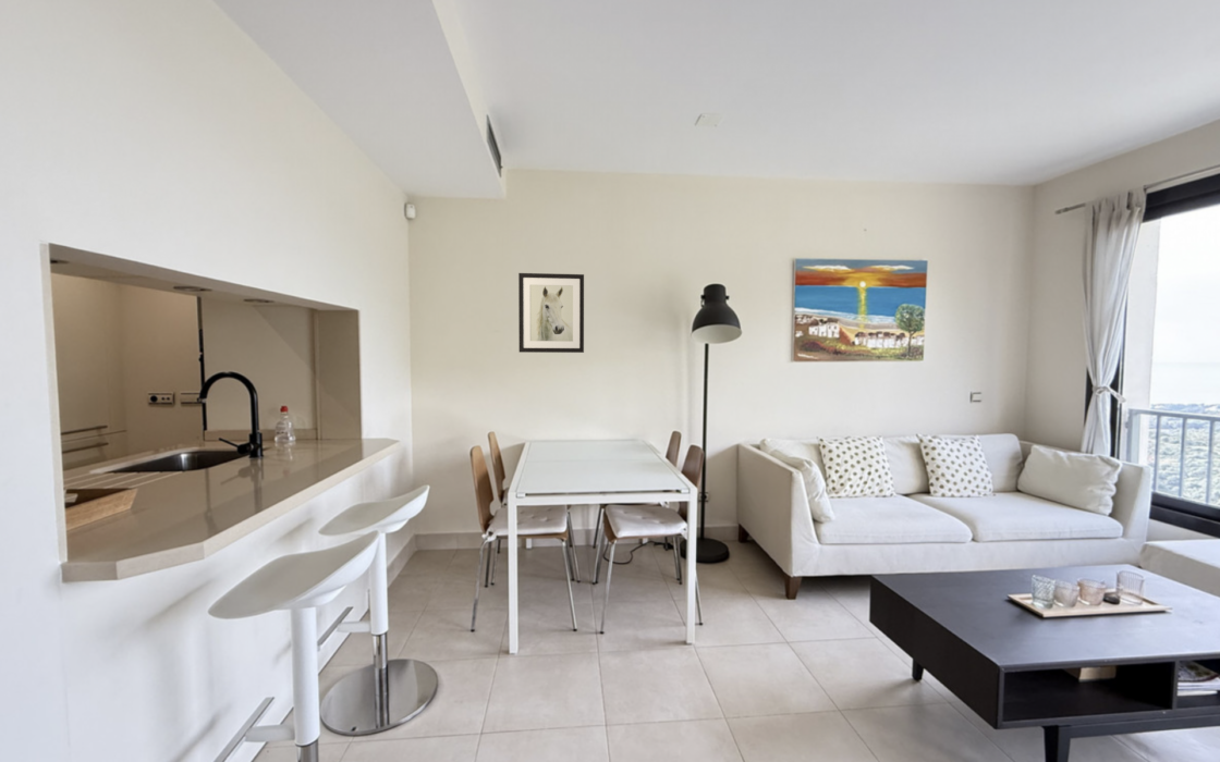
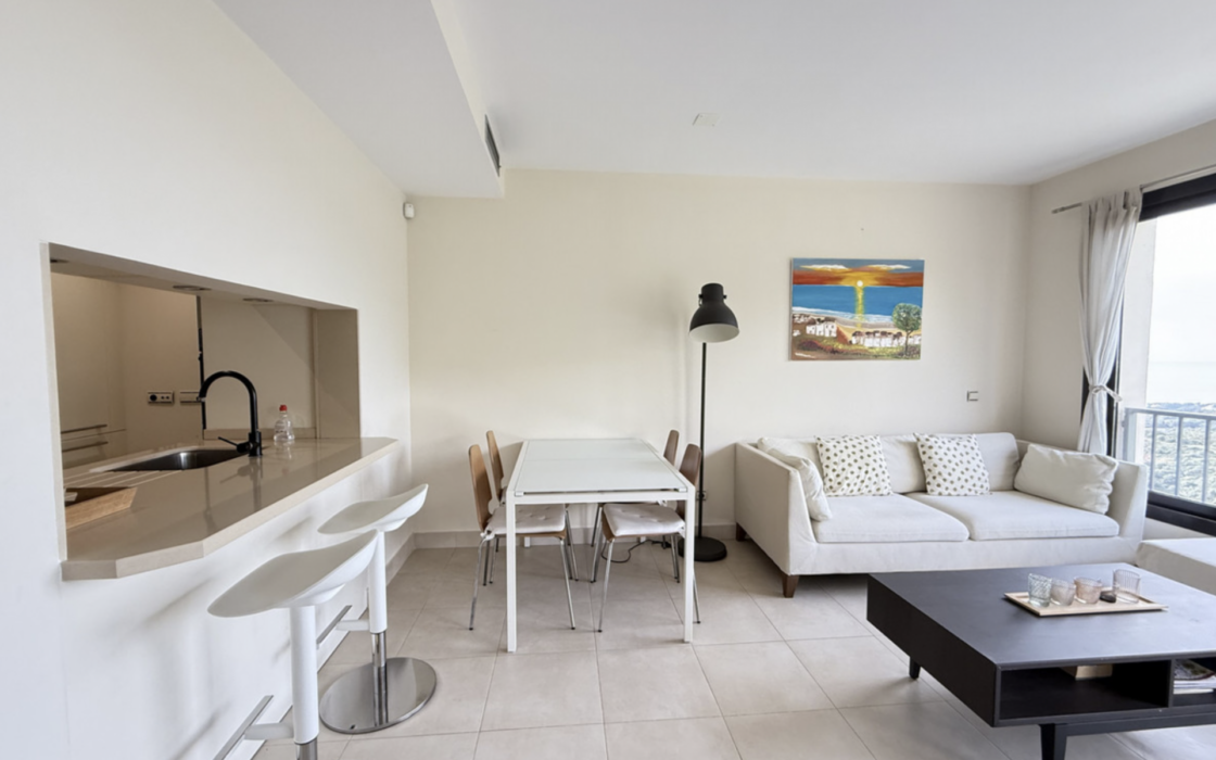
- wall art [517,272,585,354]
